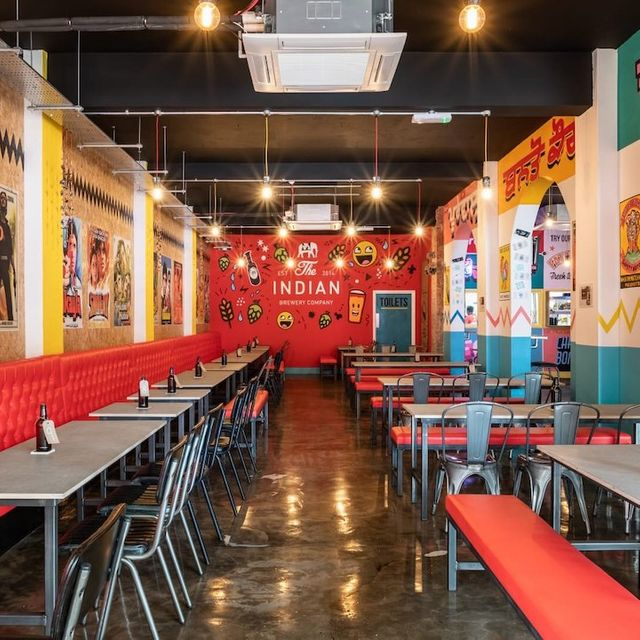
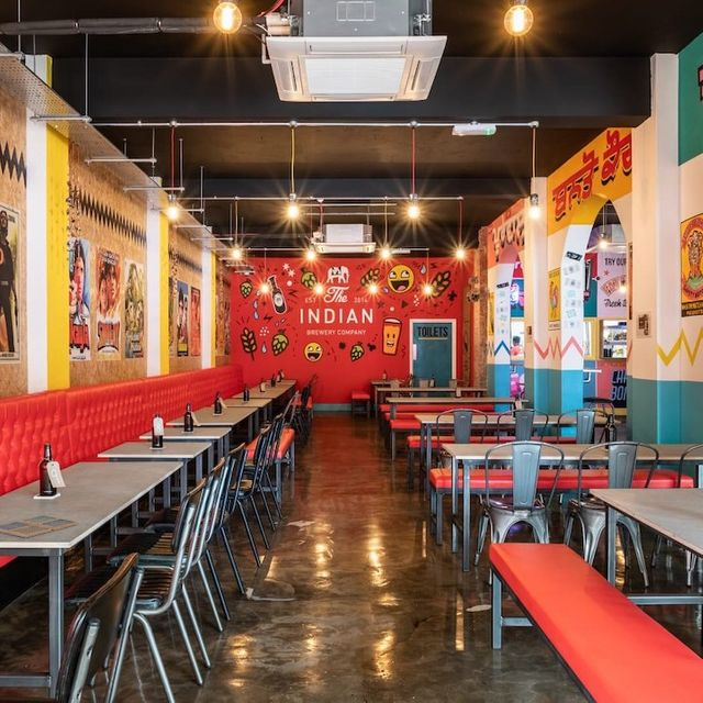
+ drink coaster [0,514,79,539]
